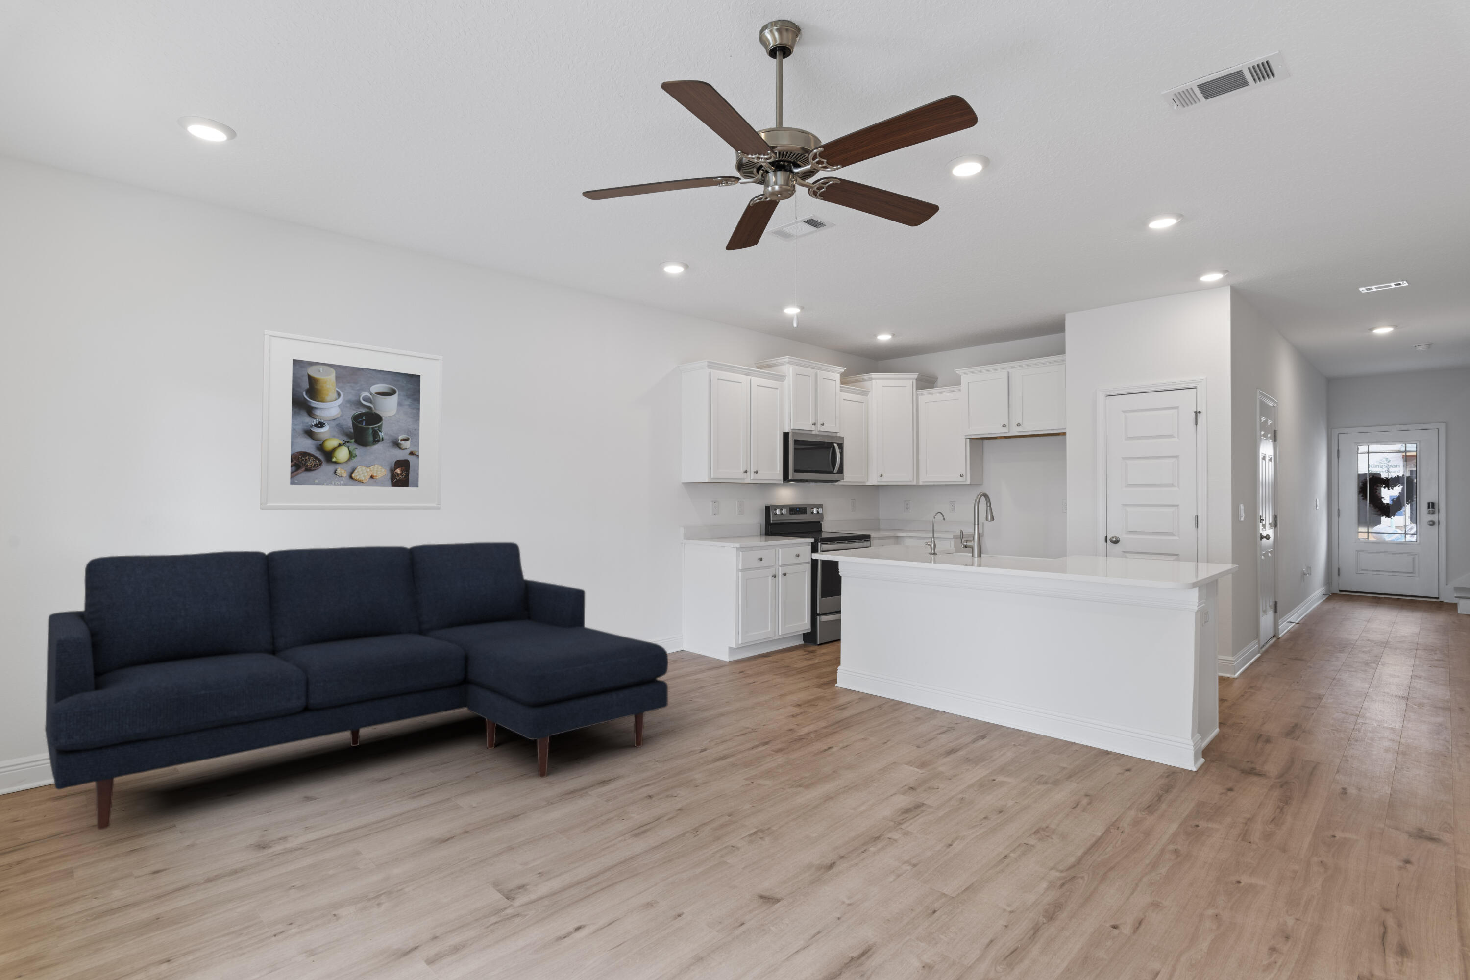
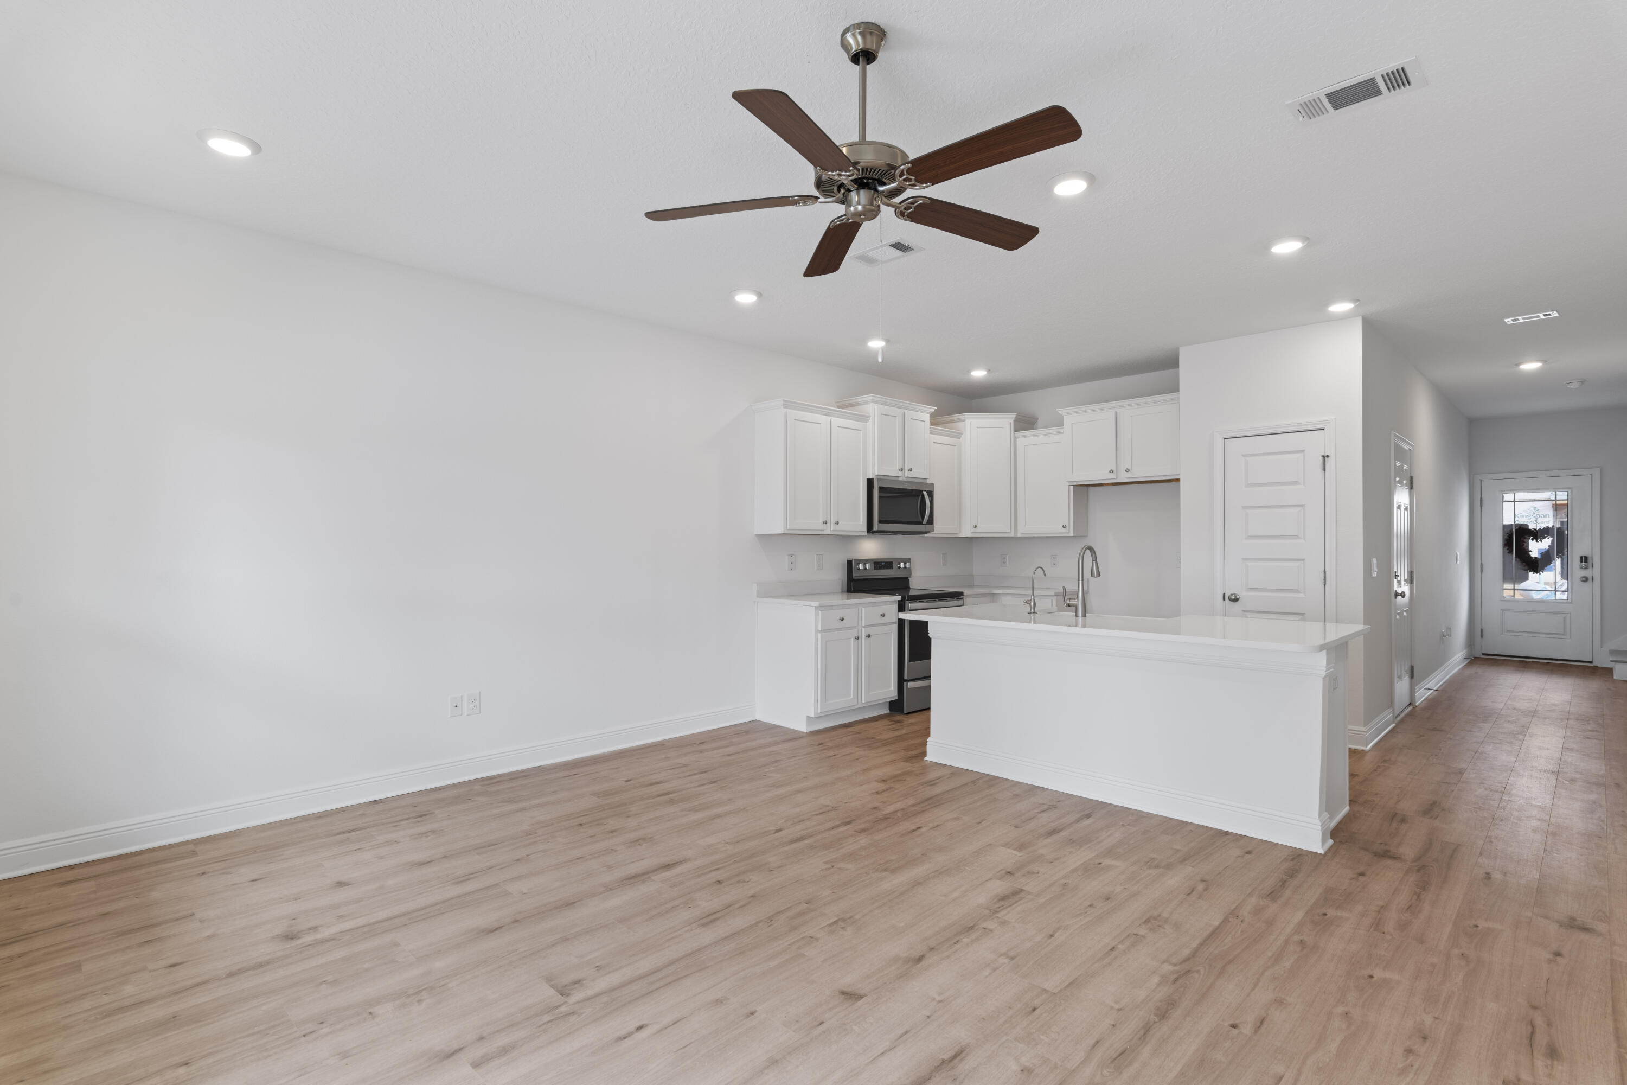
- sofa [45,541,669,830]
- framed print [259,329,443,510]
